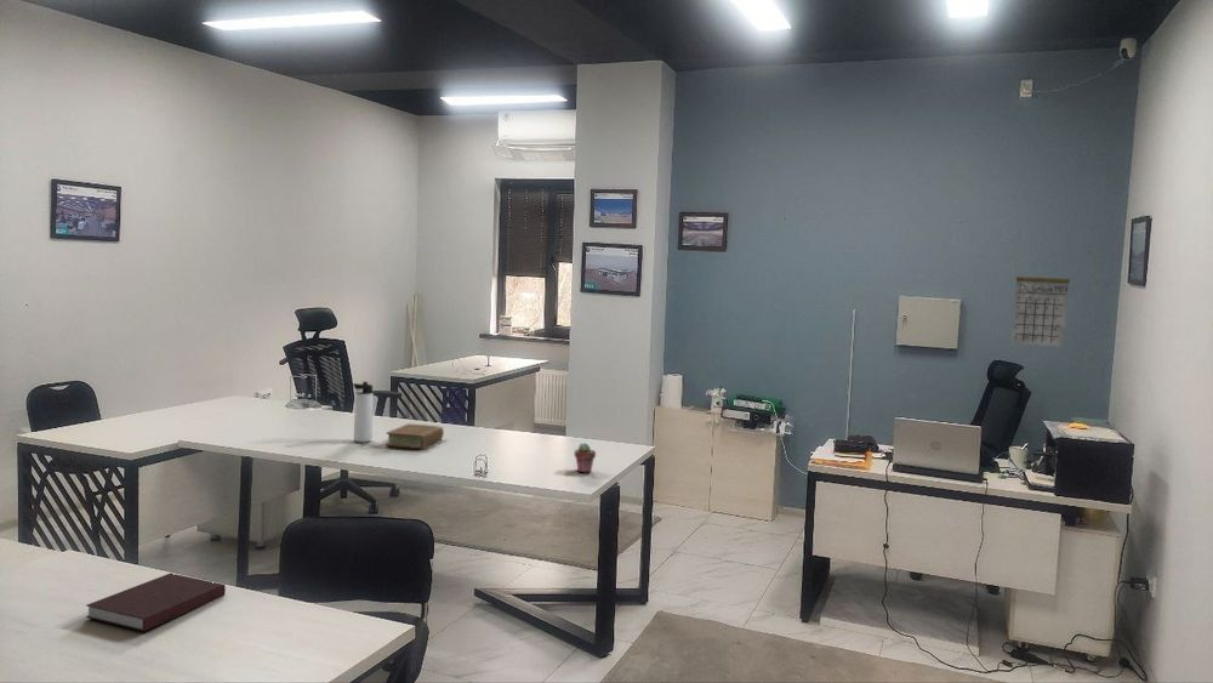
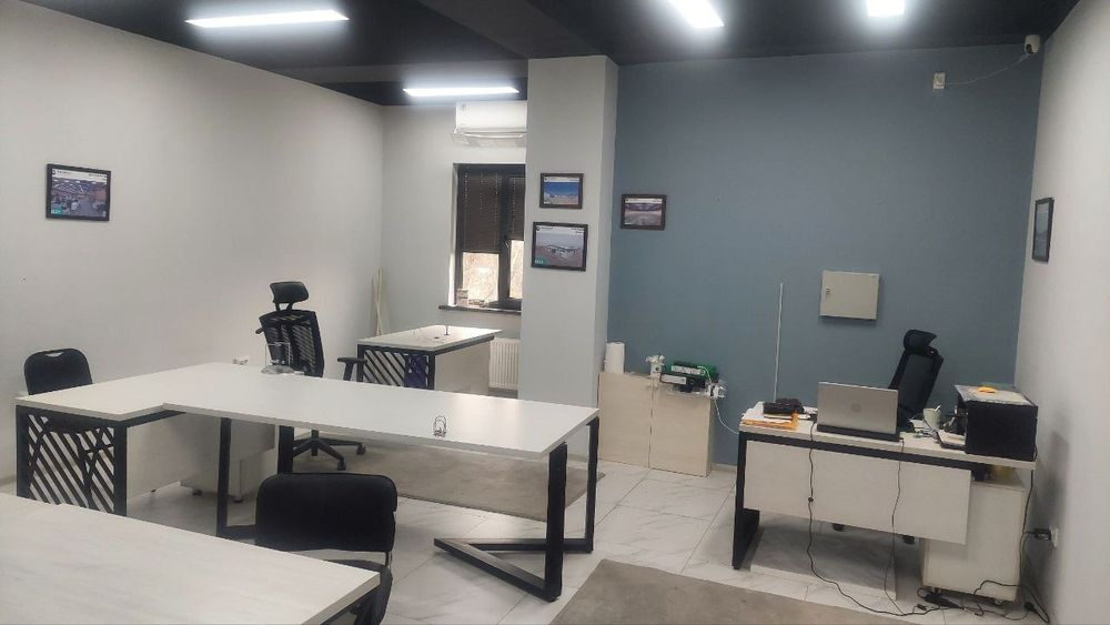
- calendar [1010,262,1071,348]
- notebook [85,573,227,632]
- book [385,422,445,450]
- potted succulent [573,442,597,474]
- thermos bottle [352,381,374,444]
